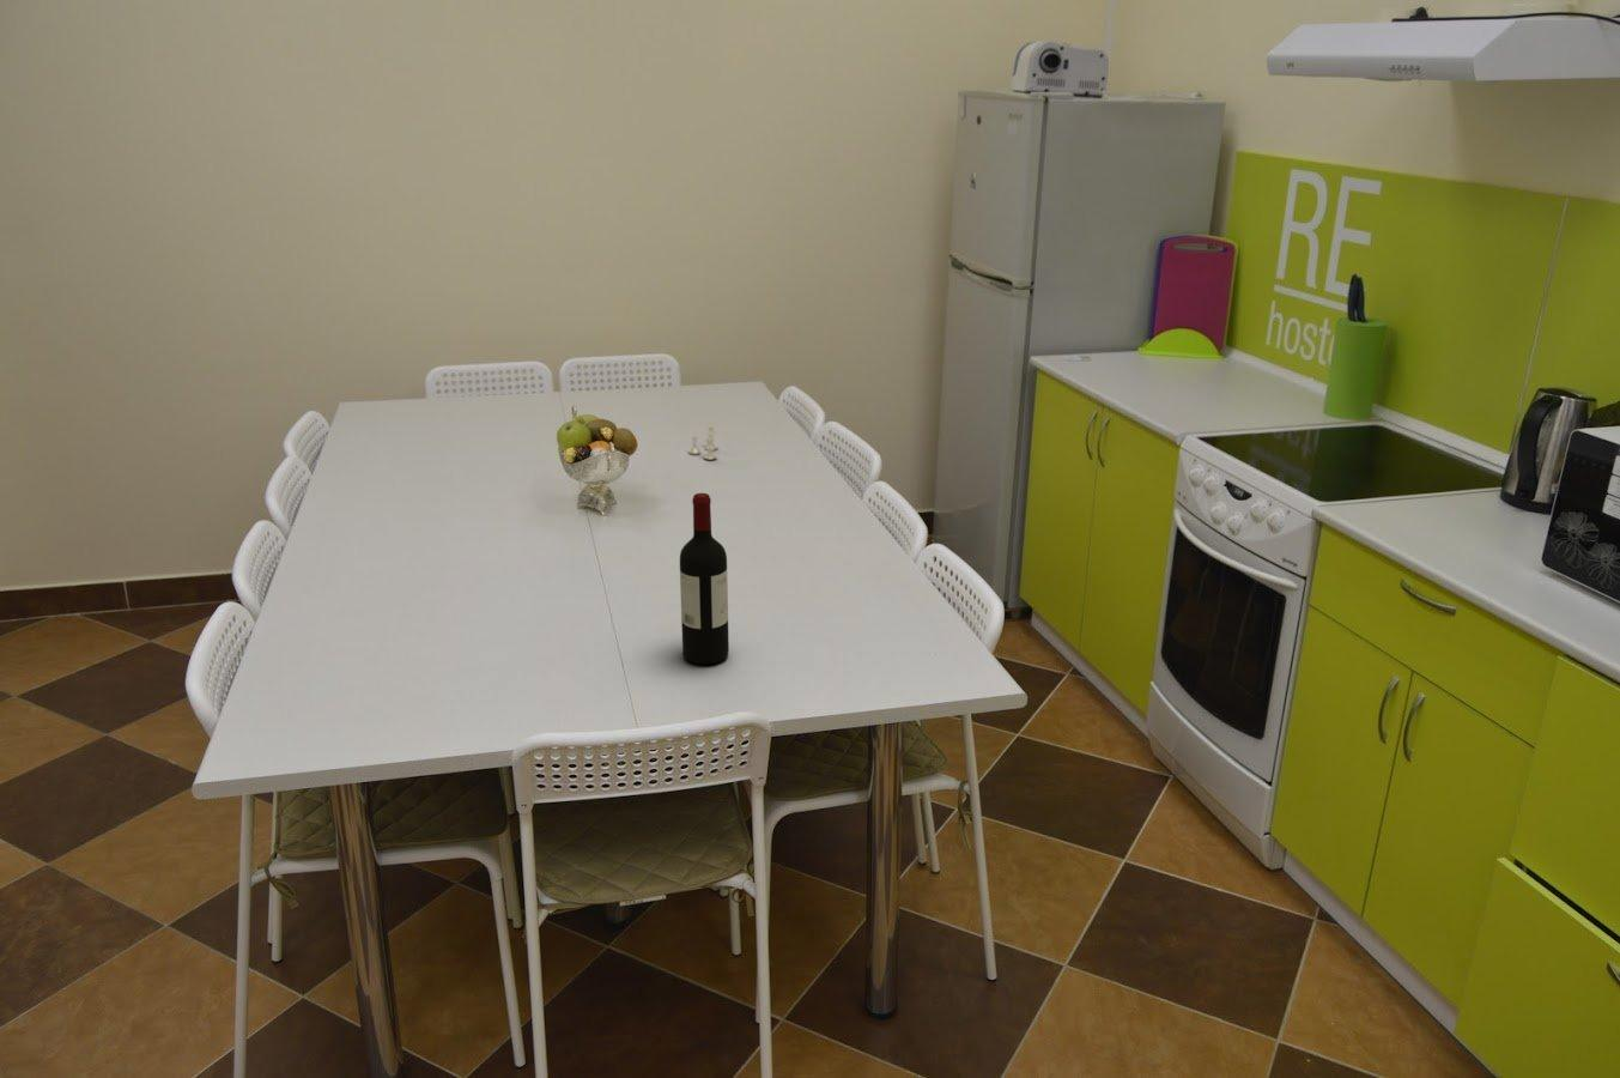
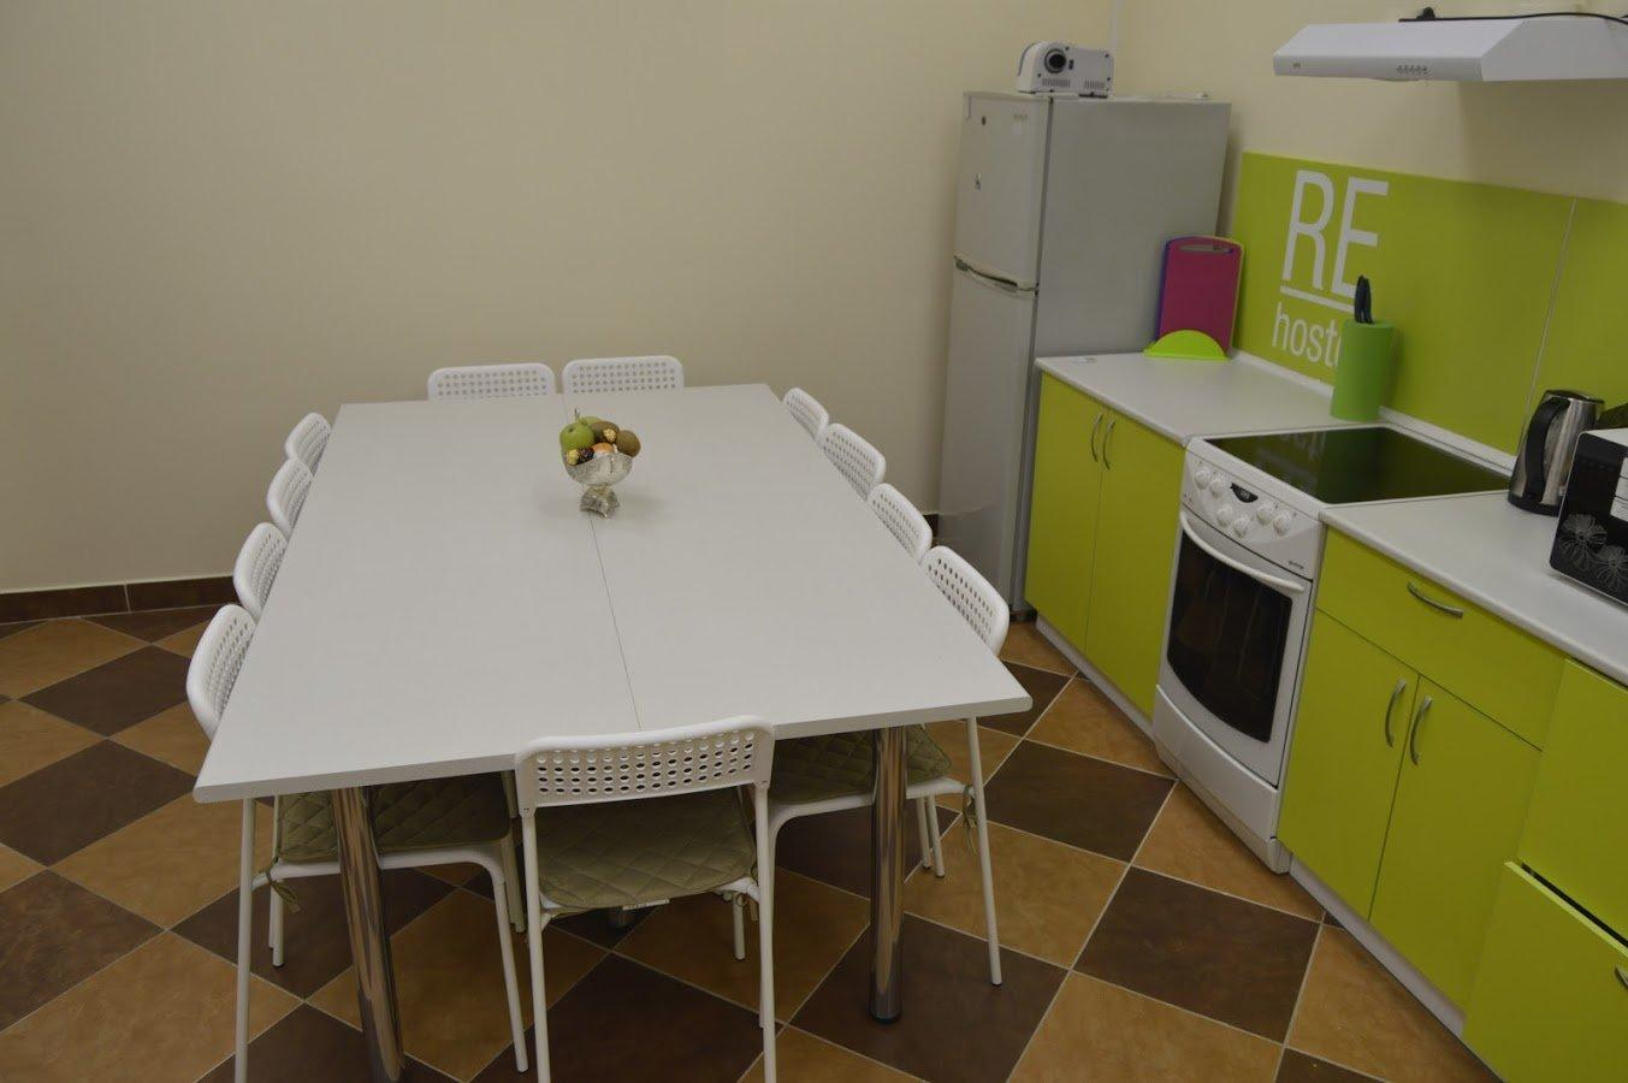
- wine bottle [678,492,730,665]
- salt and pepper shaker set [687,424,719,460]
